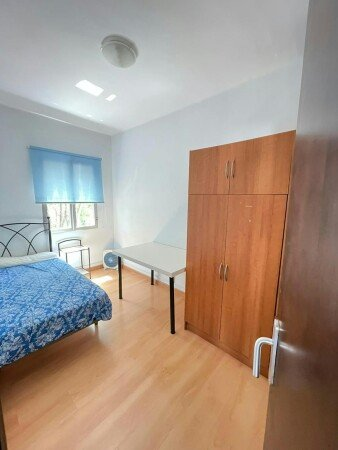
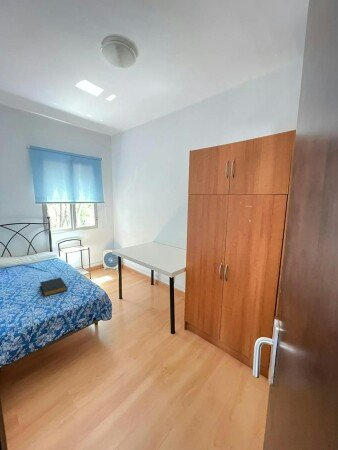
+ hardback book [39,277,68,297]
